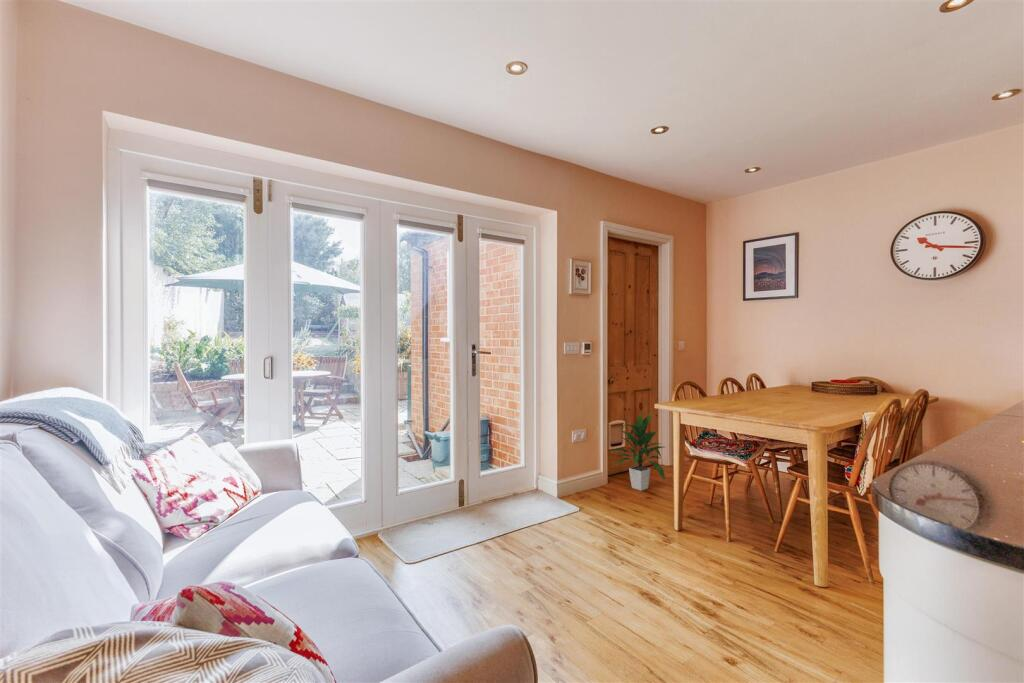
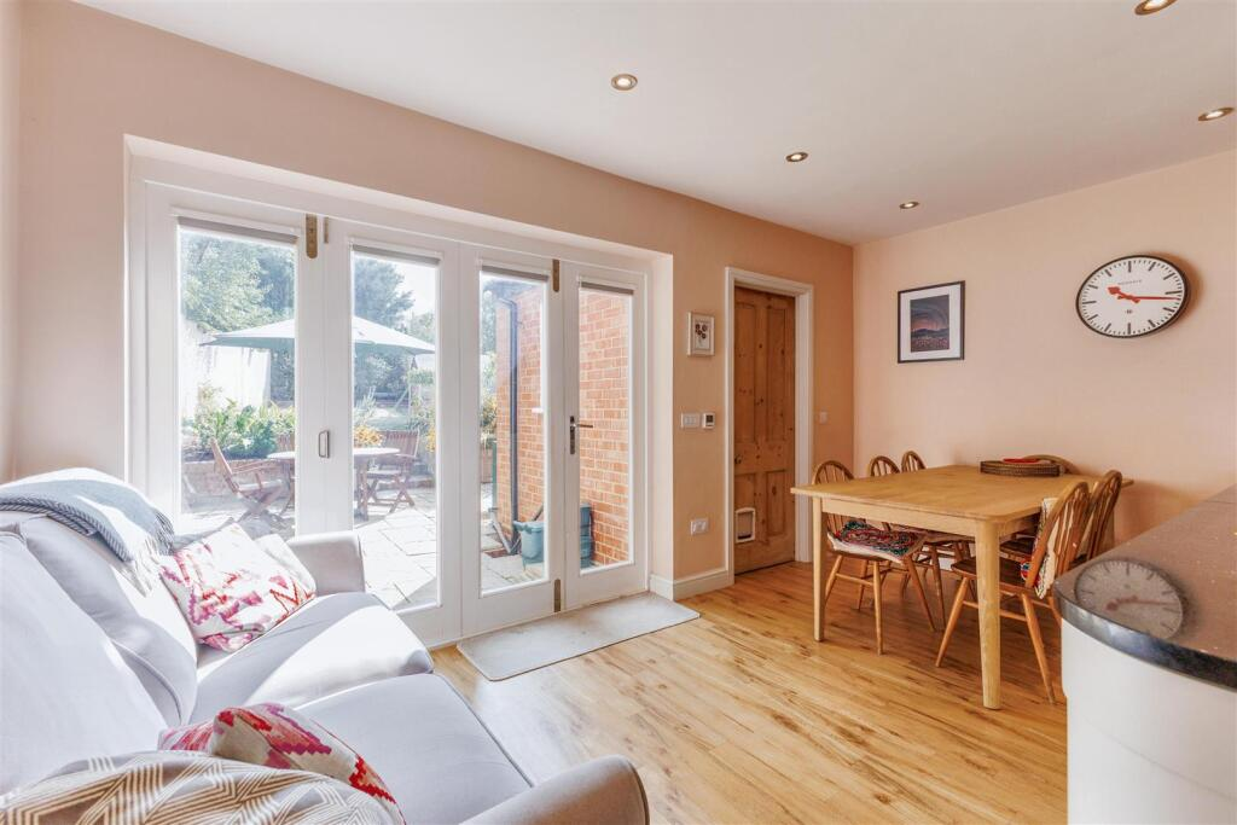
- indoor plant [609,412,666,492]
